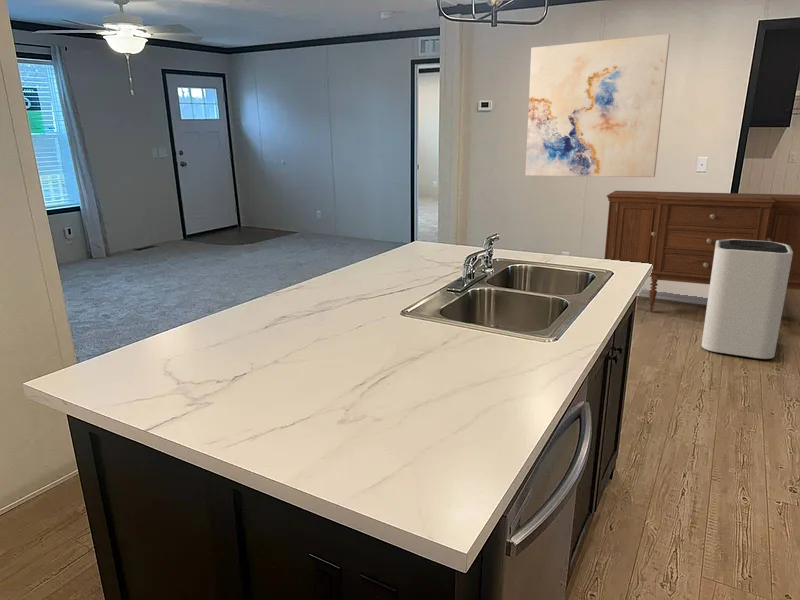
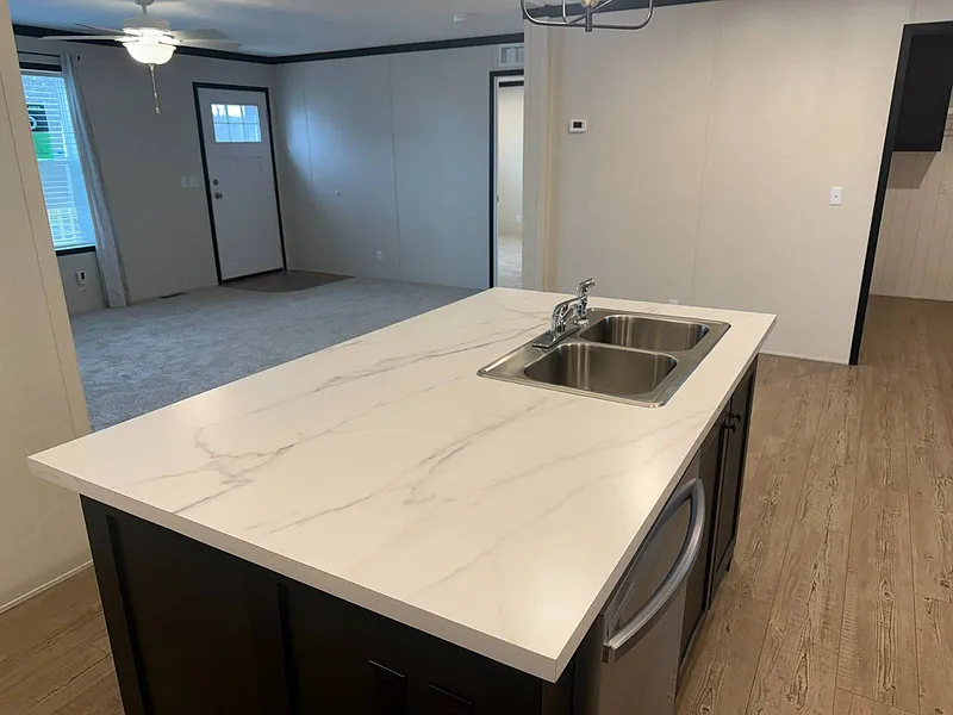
- wall art [525,33,671,178]
- trash can [701,239,793,360]
- sideboard [603,190,800,313]
